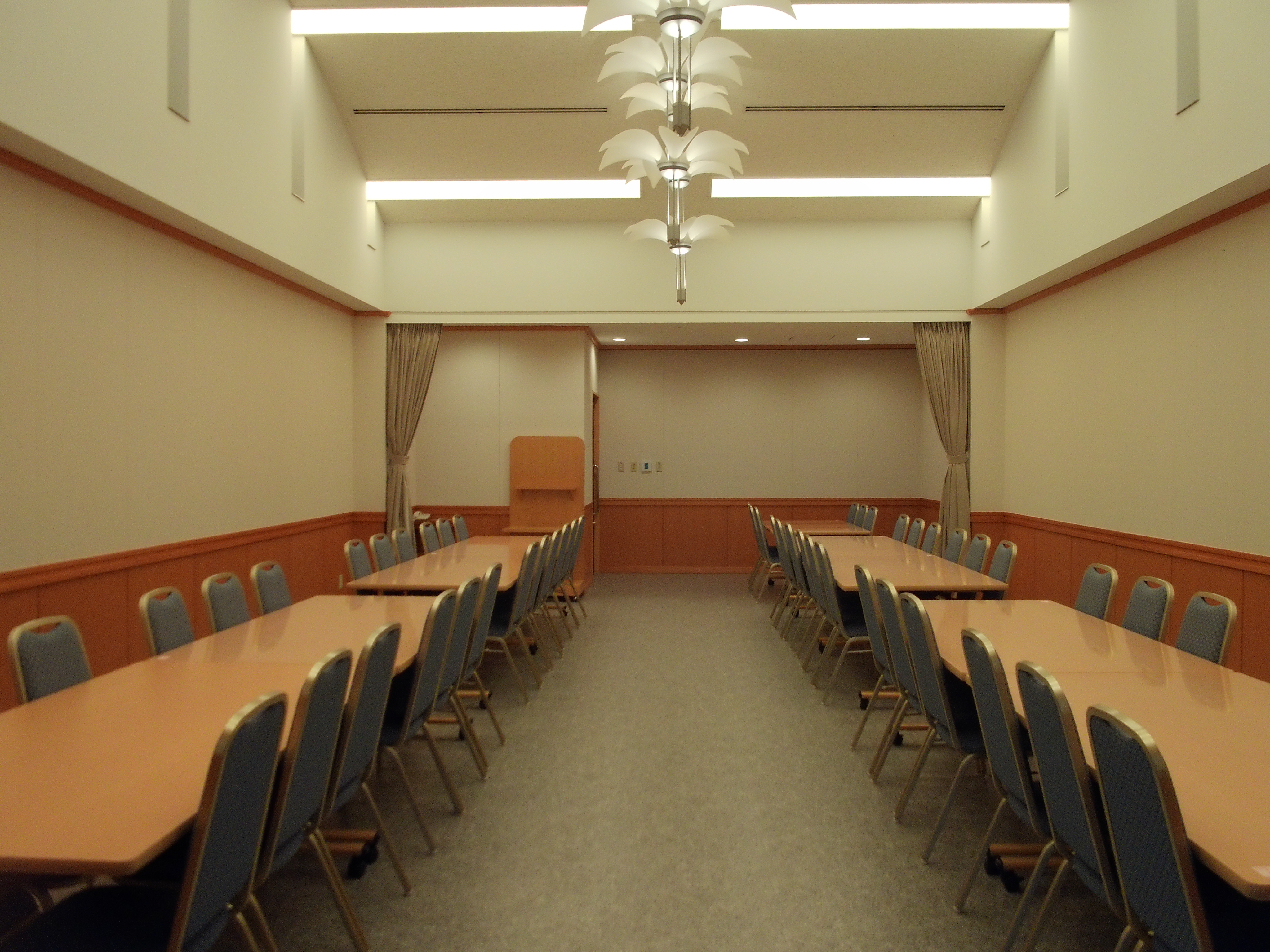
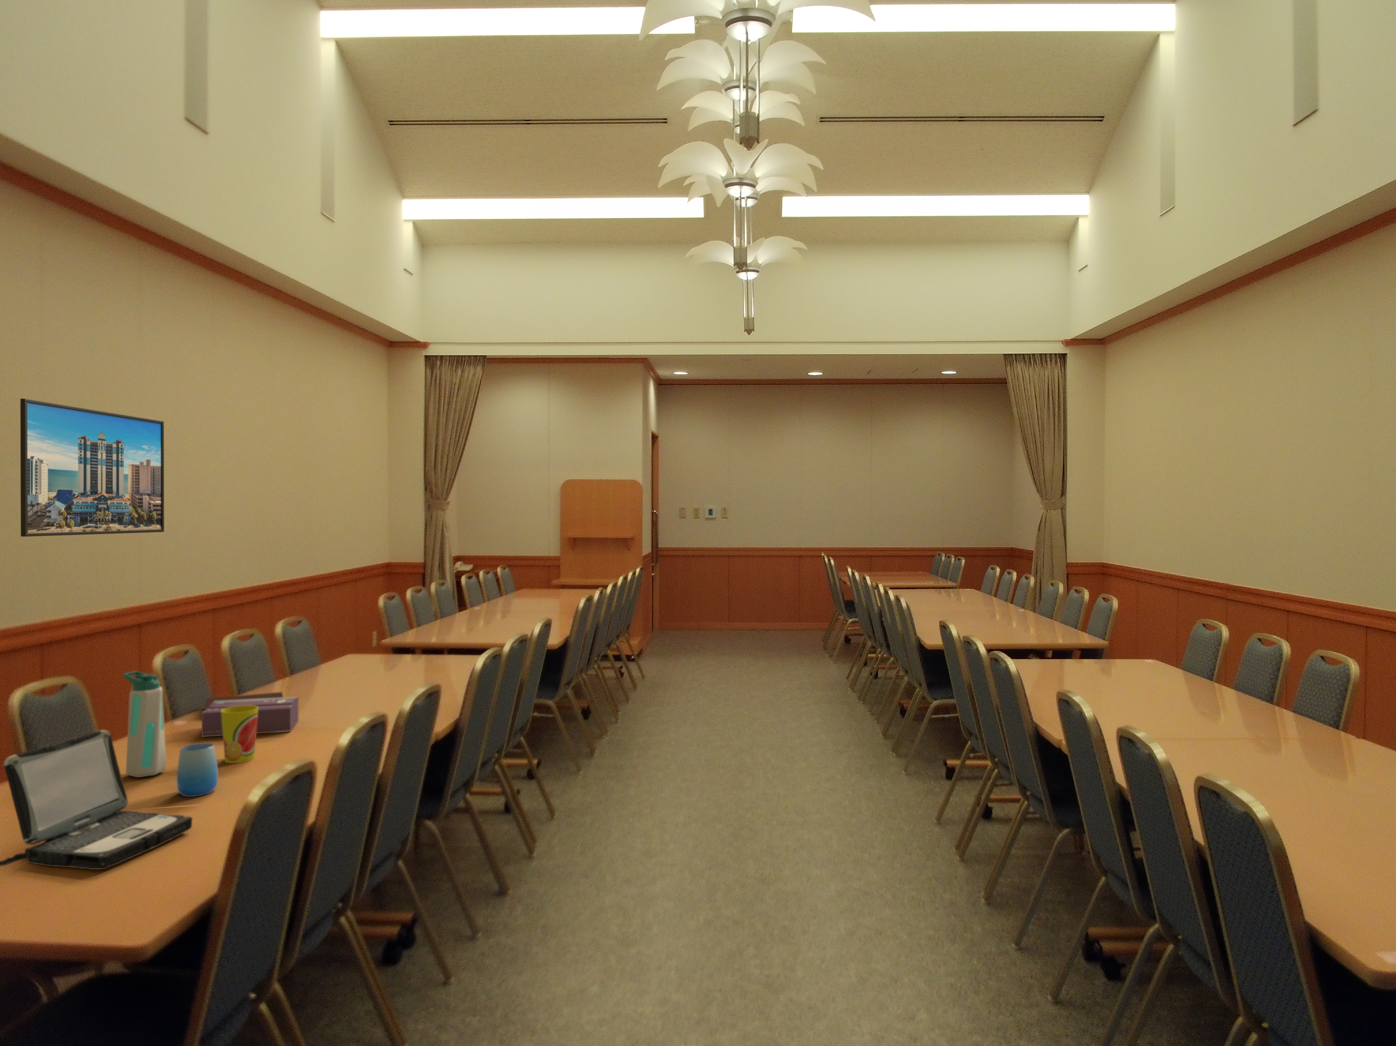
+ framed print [20,398,165,537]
+ notebook [204,691,284,710]
+ laptop [0,730,192,870]
+ tissue box [201,697,299,737]
+ cup [221,705,258,764]
+ cup [176,743,219,797]
+ water bottle [122,670,167,778]
